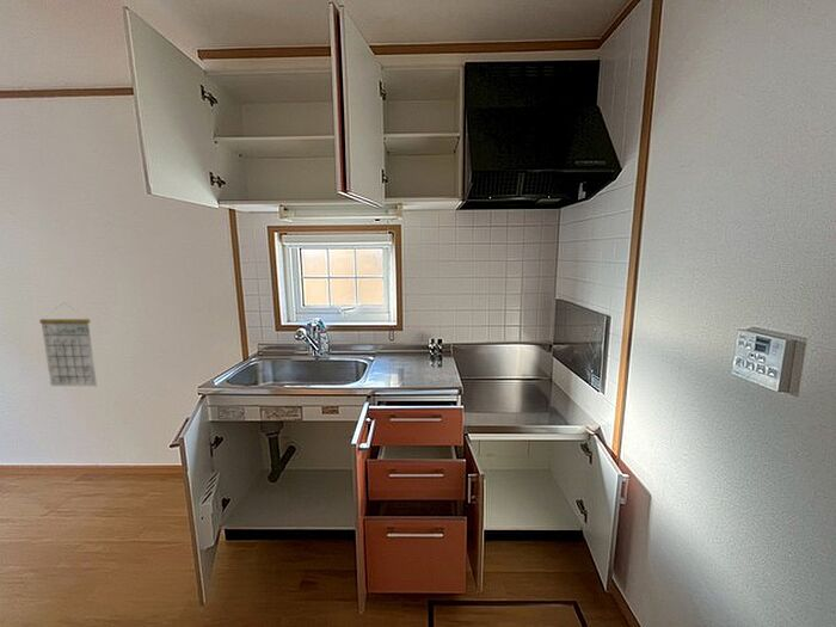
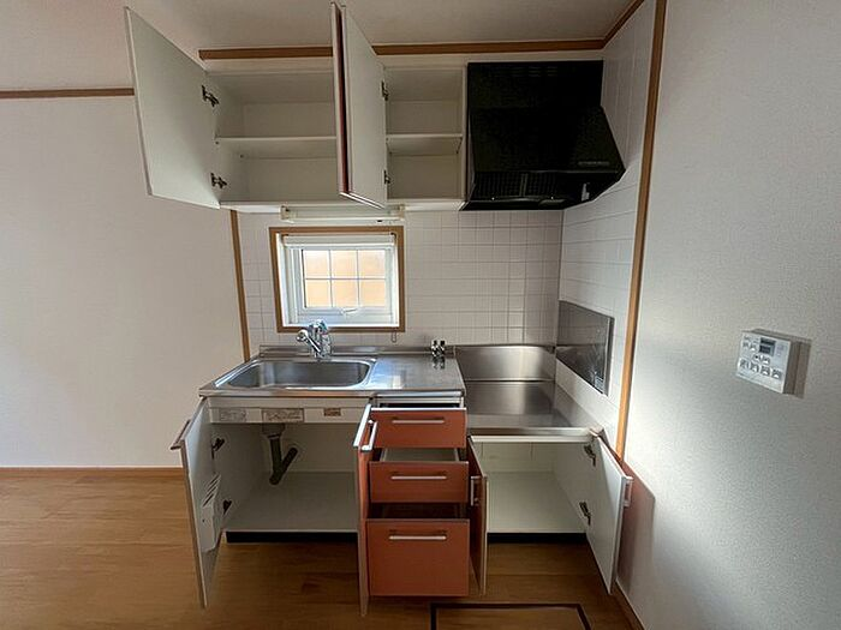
- calendar [38,302,98,387]
